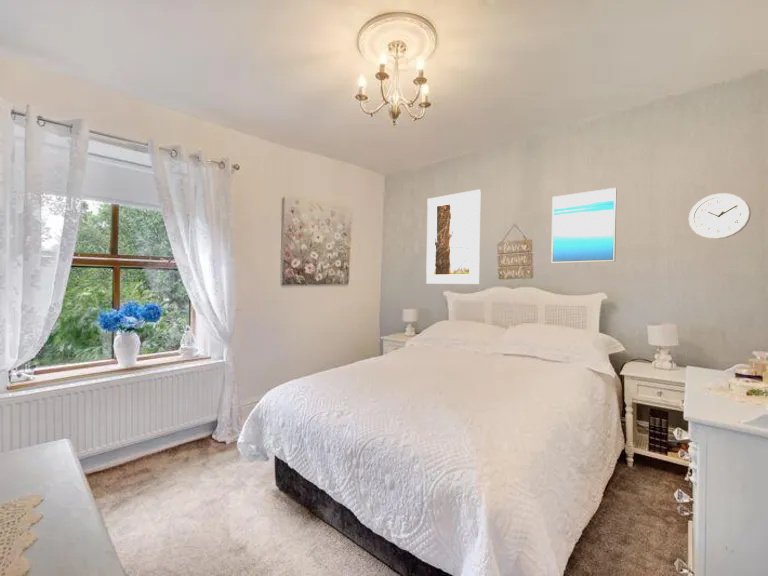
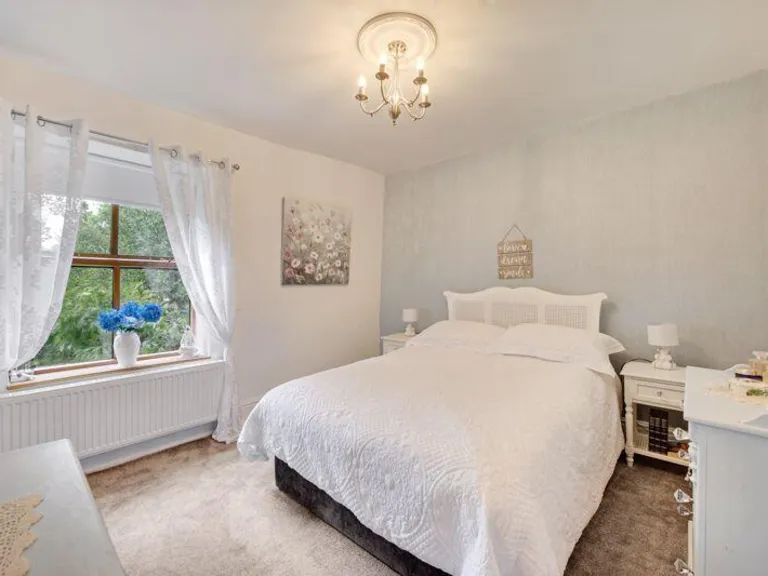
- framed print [425,188,482,285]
- wall clock [688,192,752,240]
- wall art [550,187,618,264]
